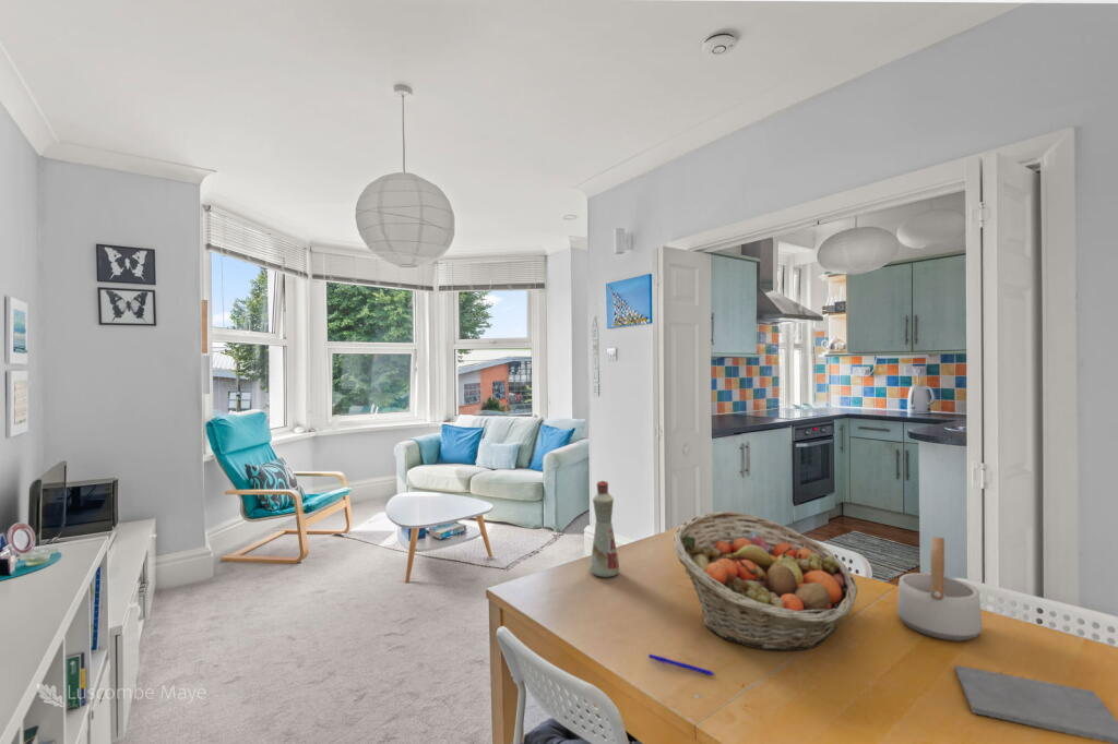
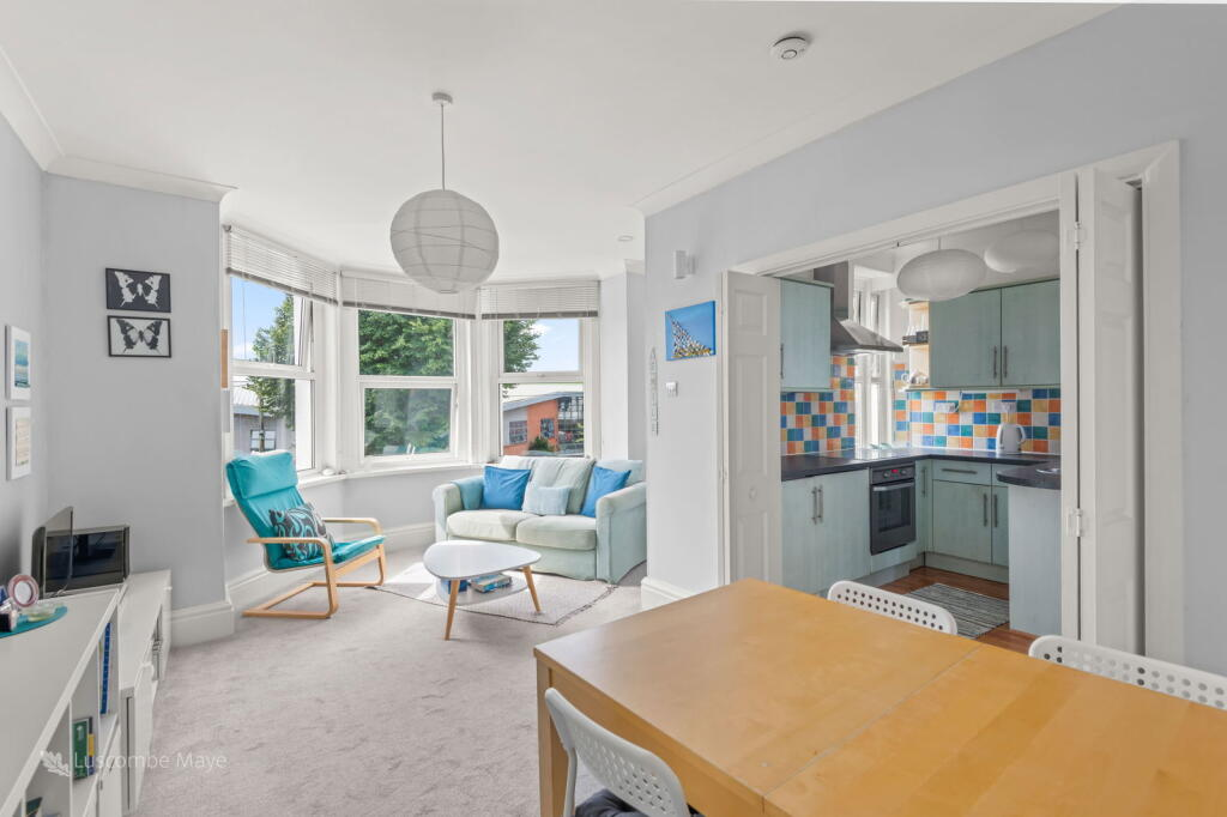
- fruit basket [671,511,858,652]
- teapot [896,536,984,643]
- bottle [588,480,620,578]
- pen [647,653,717,676]
- notepad [954,664,1118,744]
